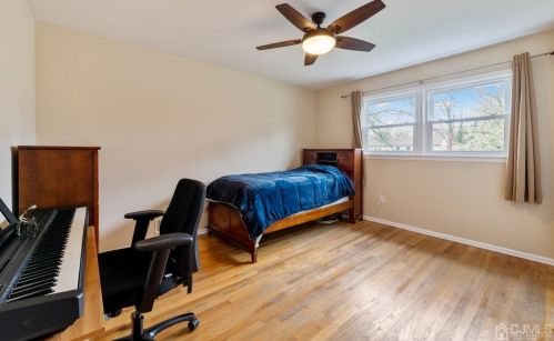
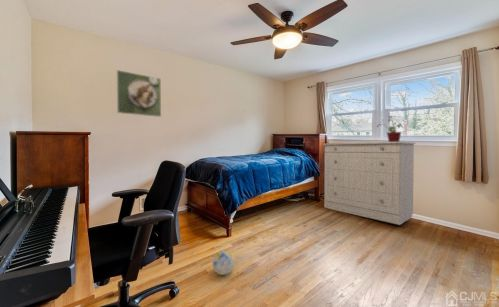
+ potted plant [377,115,404,142]
+ dresser [322,141,417,226]
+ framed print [116,69,162,118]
+ ball [211,250,235,276]
